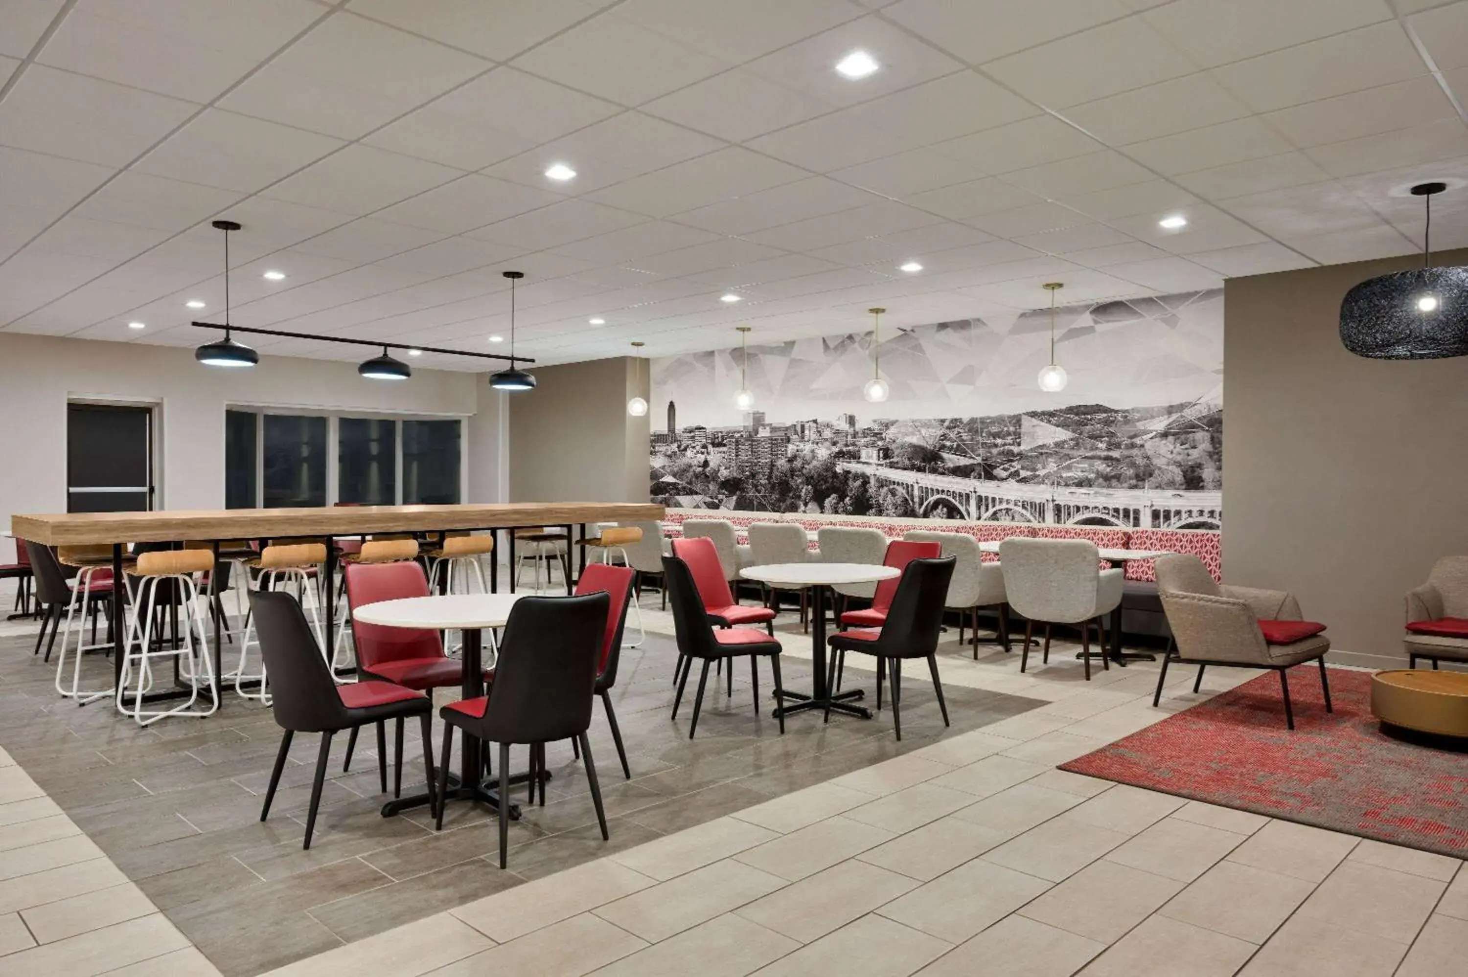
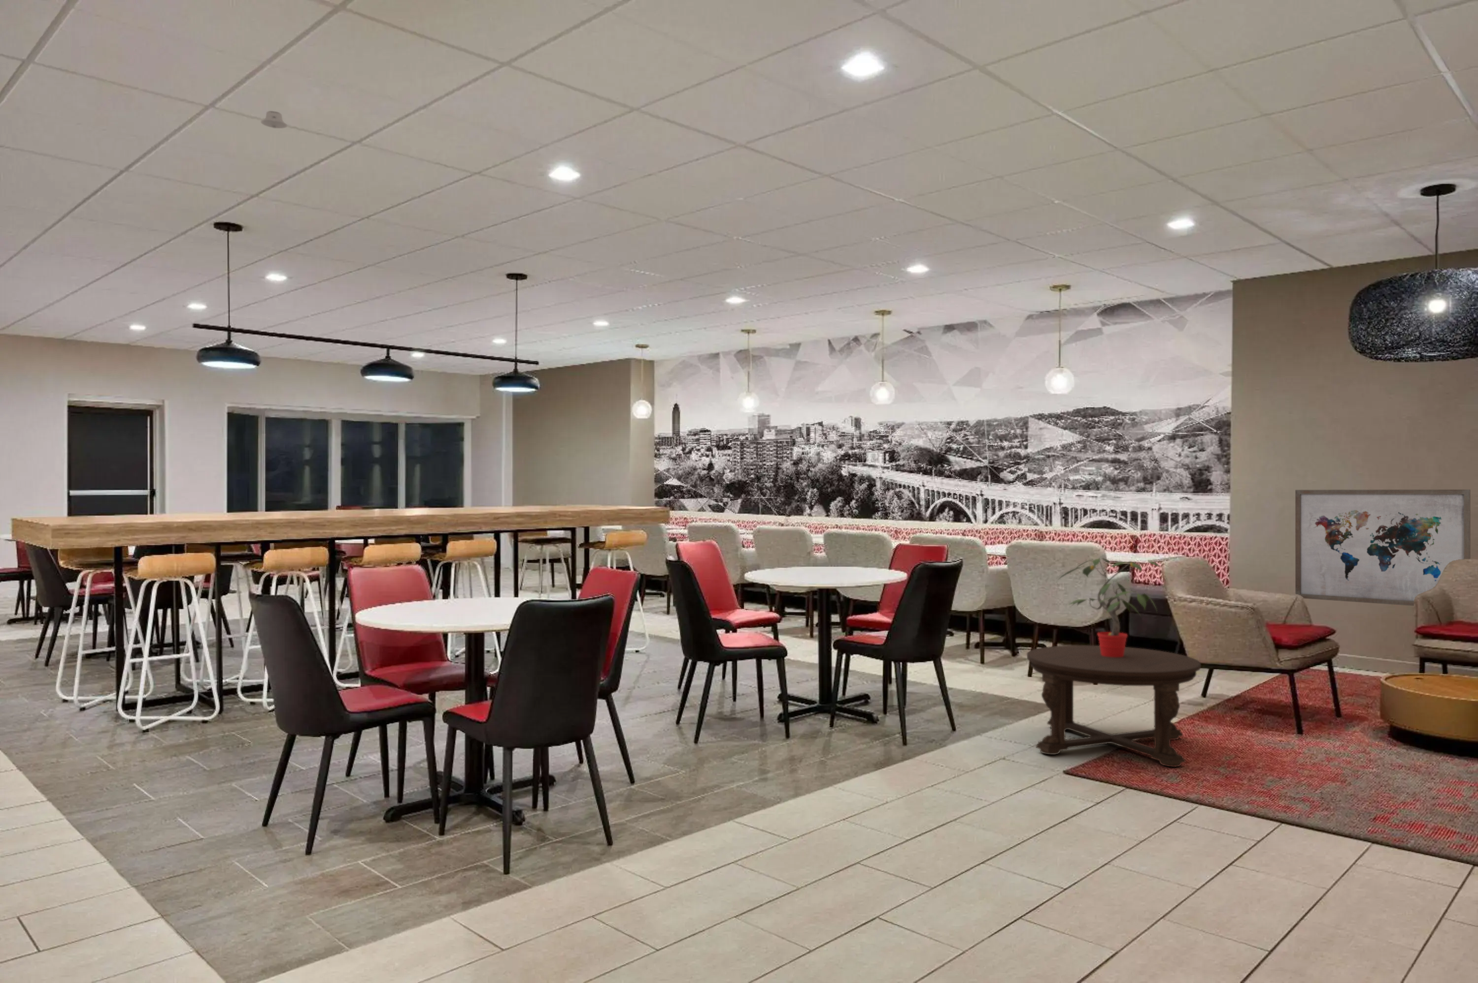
+ recessed light [260,110,288,128]
+ coffee table [1027,645,1201,768]
+ potted plant [1055,557,1169,657]
+ wall art [1295,489,1471,607]
